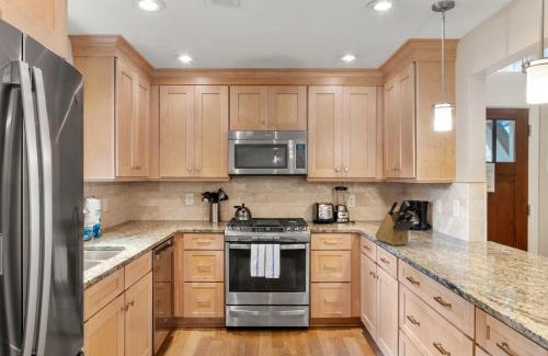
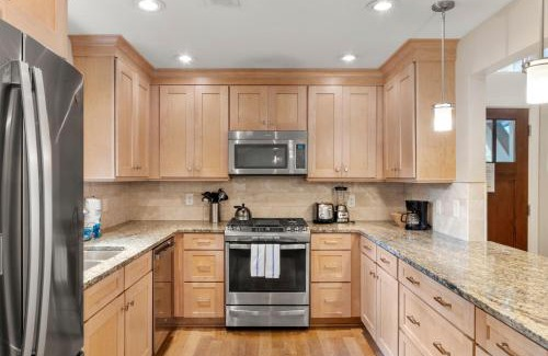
- knife block [374,197,415,246]
